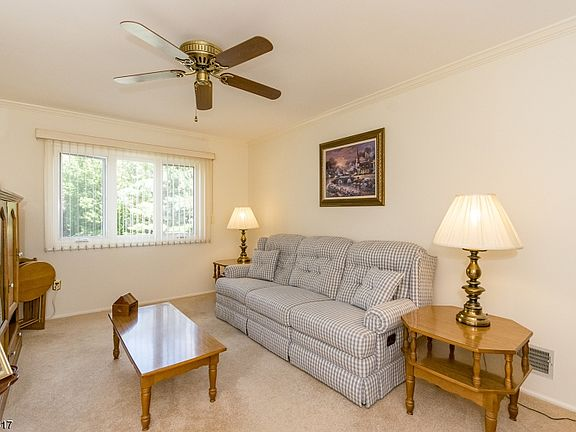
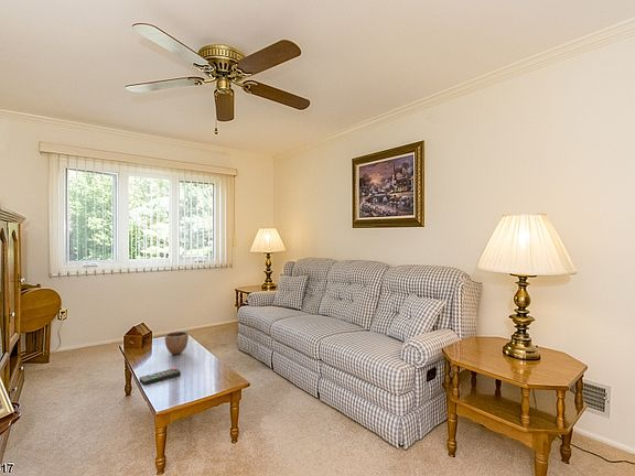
+ remote control [139,367,182,387]
+ decorative bowl [164,331,190,356]
